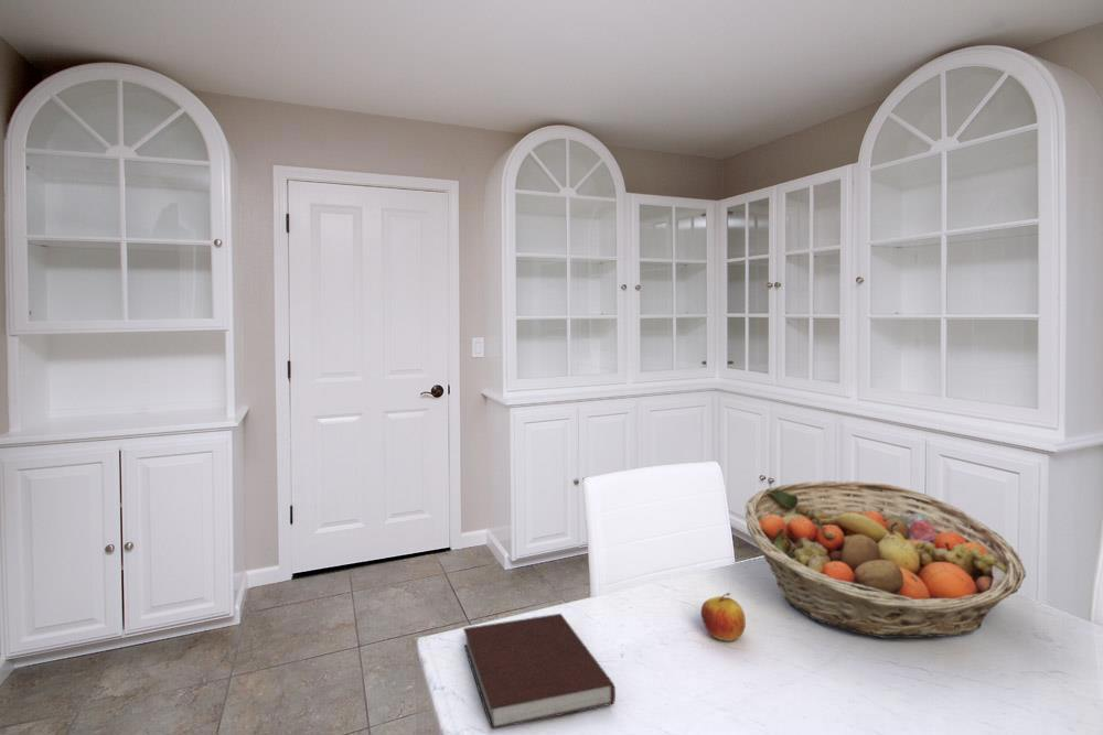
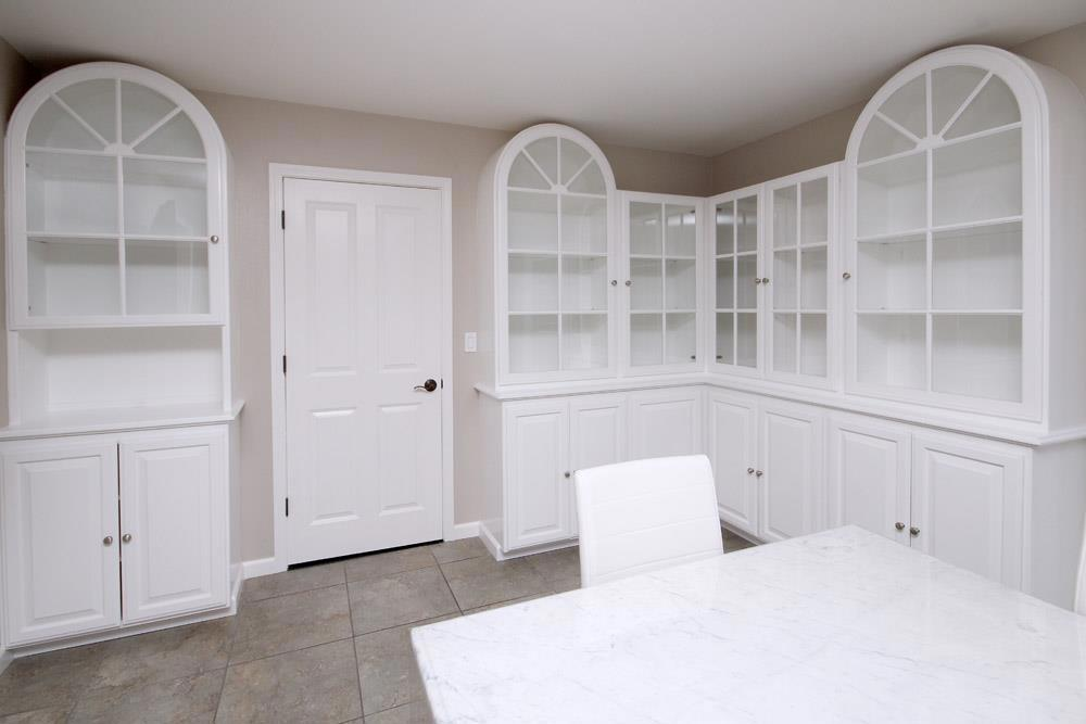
- apple [700,592,747,642]
- fruit basket [745,479,1027,639]
- notebook [462,613,617,731]
